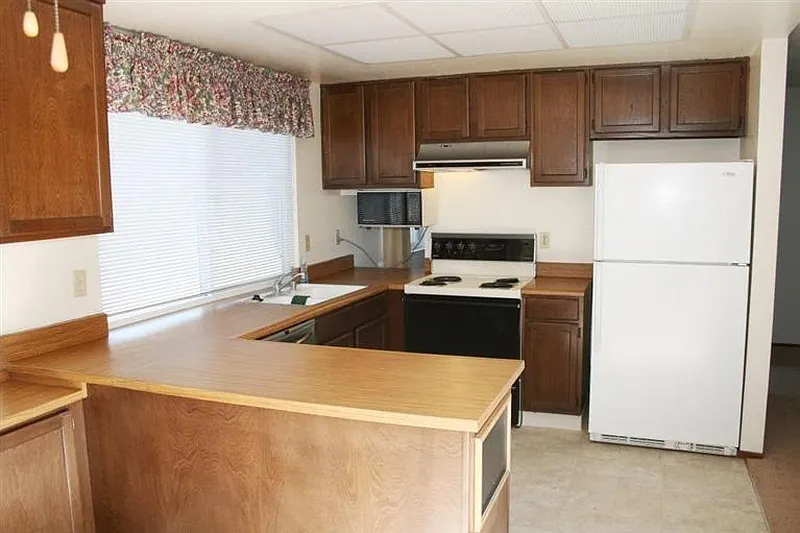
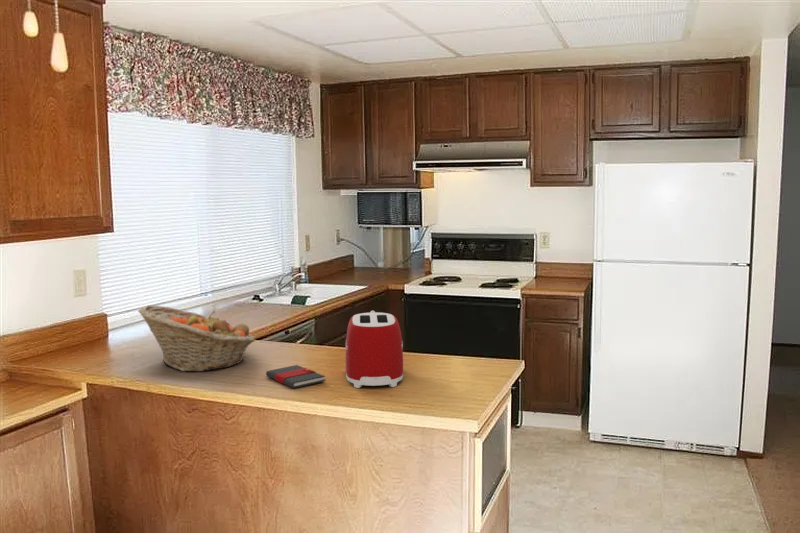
+ toaster [345,310,404,389]
+ book [265,364,327,389]
+ fruit basket [137,304,256,373]
